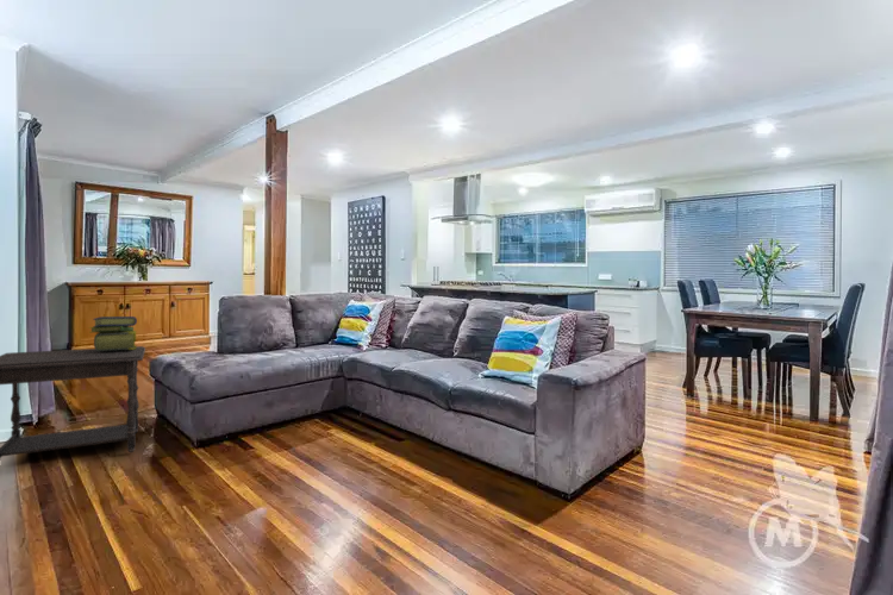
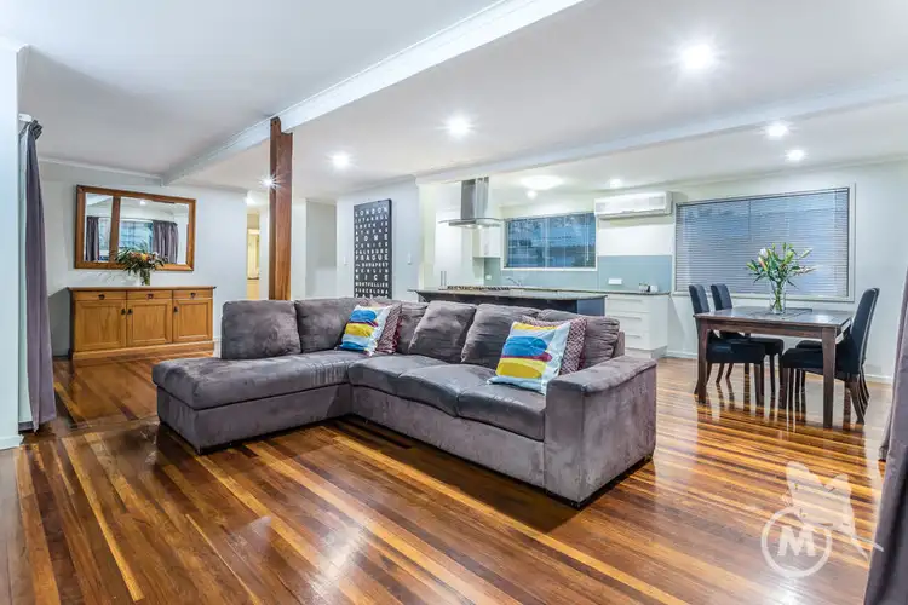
- stack of books [88,315,138,351]
- side table [0,345,146,459]
